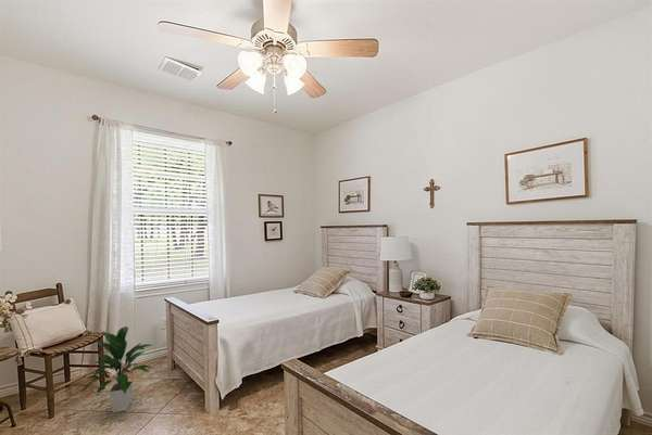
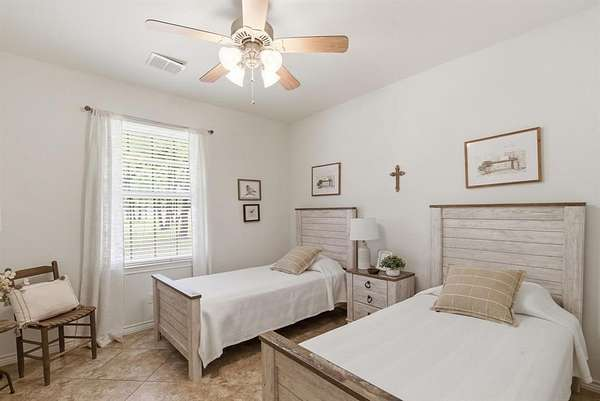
- indoor plant [80,325,153,413]
